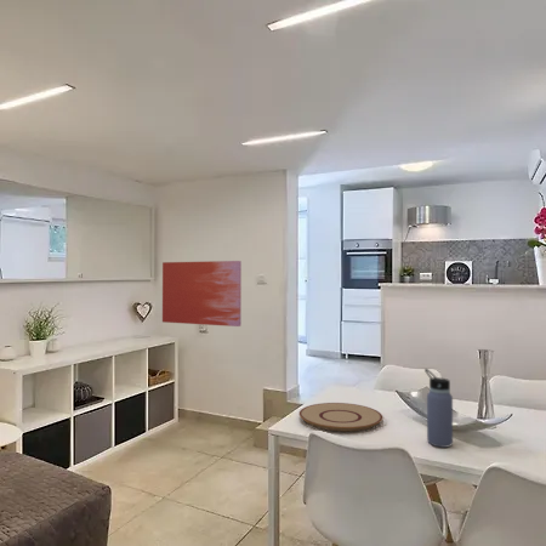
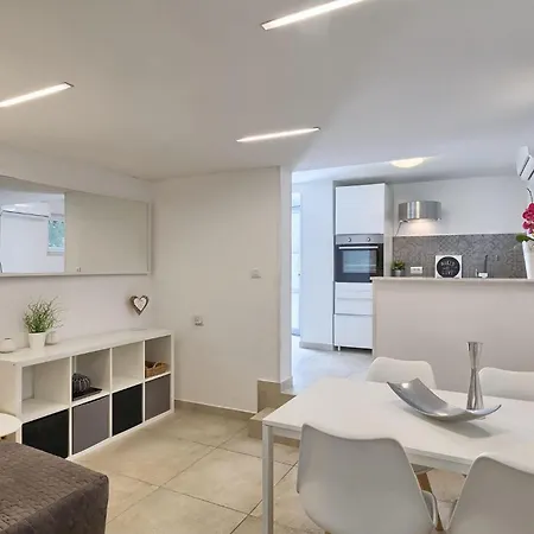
- water bottle [423,368,454,449]
- plate [298,402,383,432]
- wall art [161,260,243,328]
